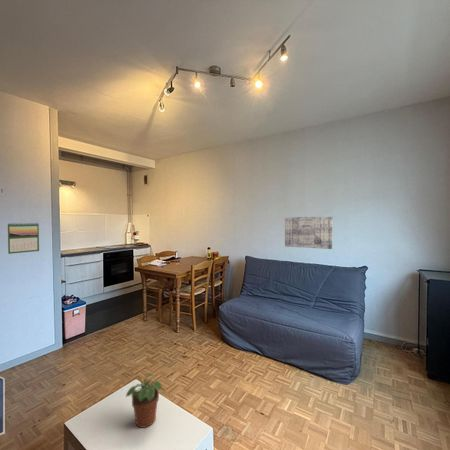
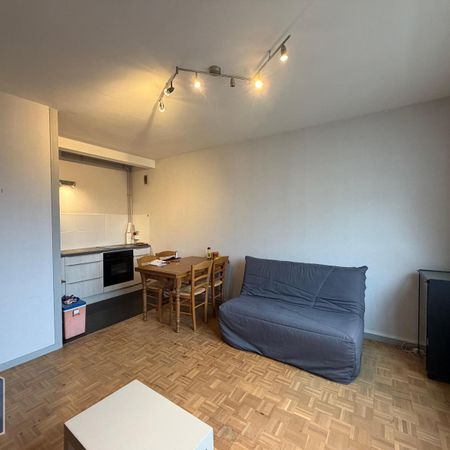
- calendar [7,221,40,255]
- potted plant [125,372,163,429]
- wall art [284,216,333,250]
